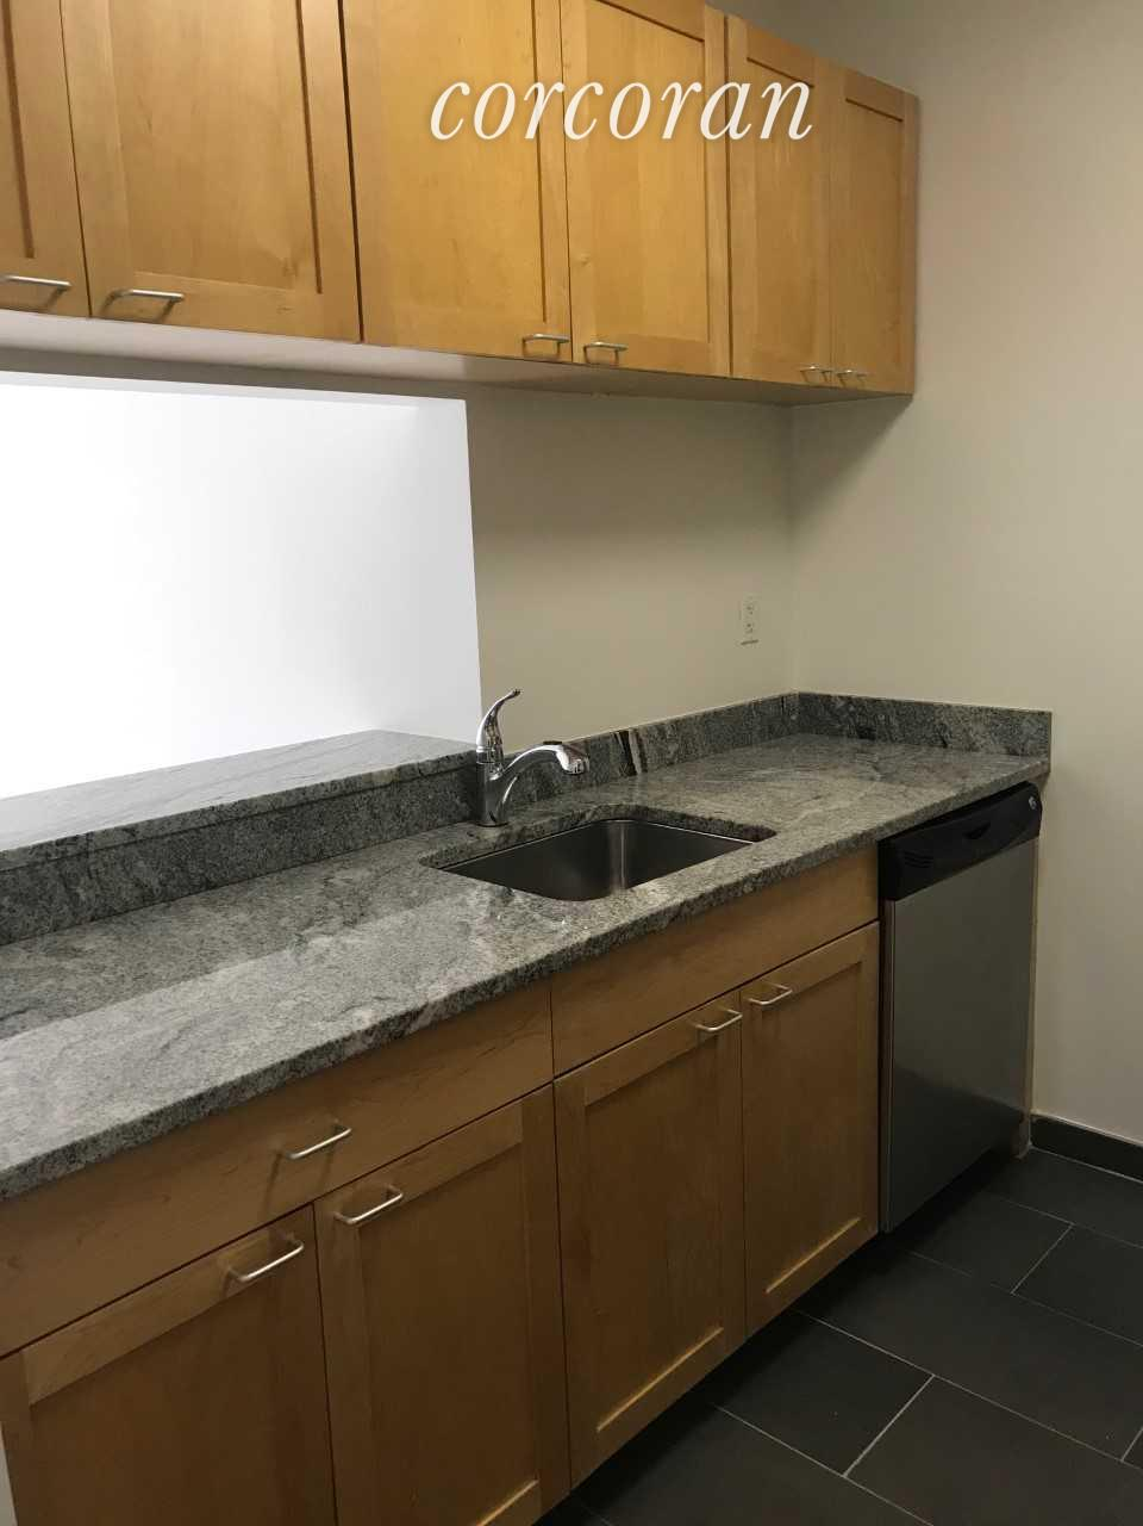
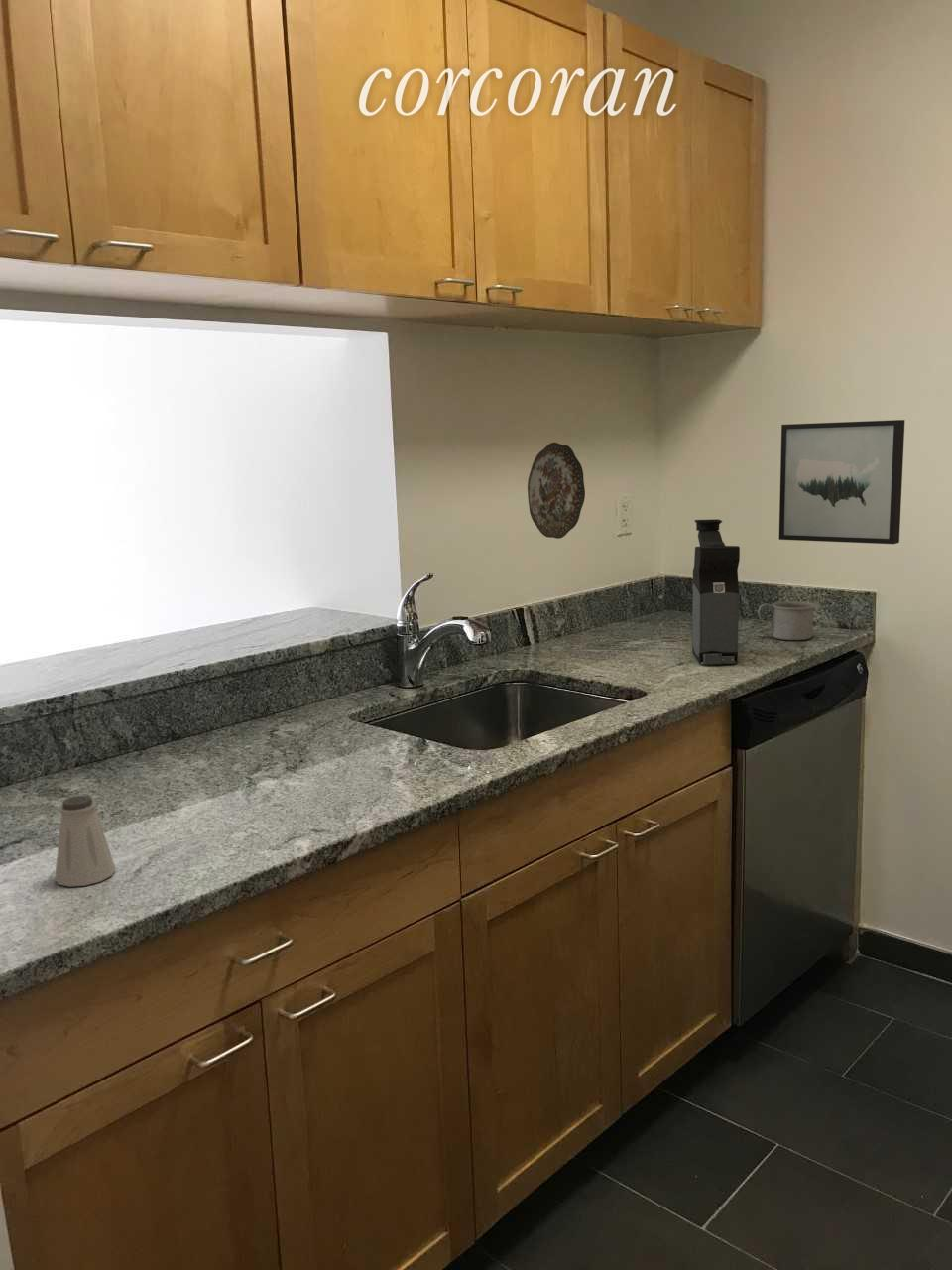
+ decorative plate [527,442,586,540]
+ coffee maker [691,518,741,665]
+ wall art [778,419,905,545]
+ mug [757,600,816,641]
+ saltshaker [54,795,117,888]
